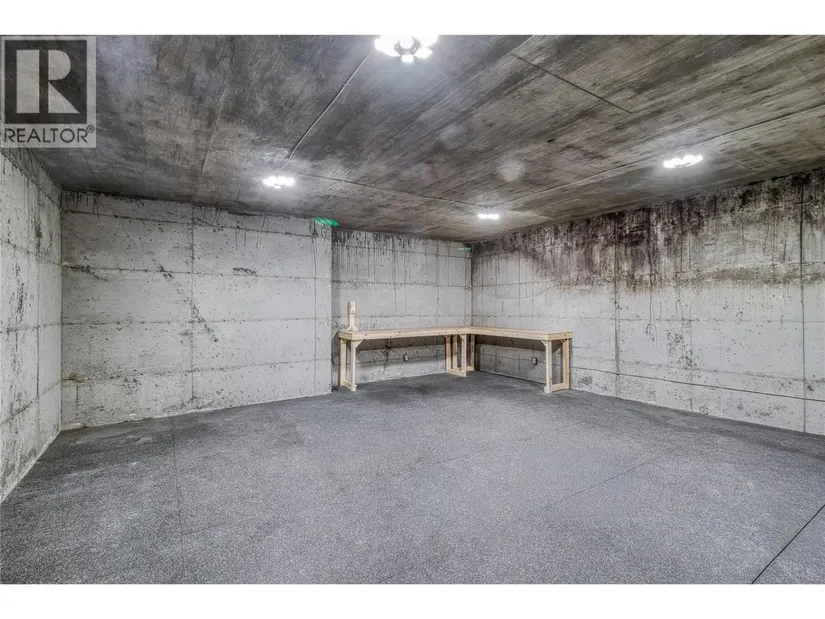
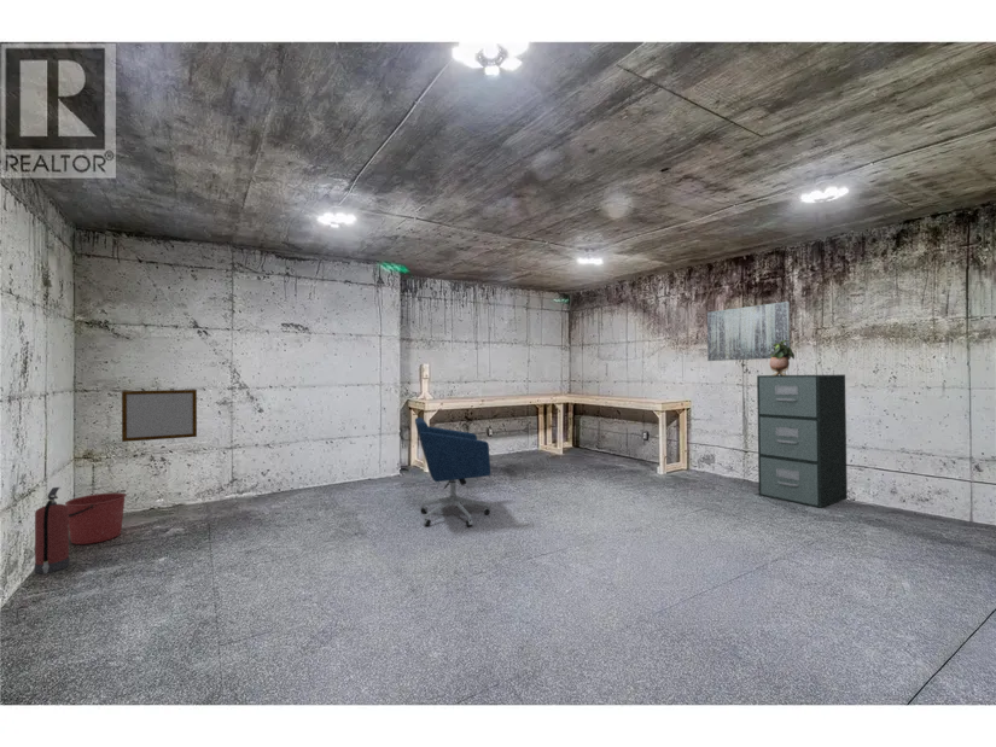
+ filing cabinet [756,374,849,509]
+ wall art [706,300,792,362]
+ office chair [414,416,491,527]
+ writing board [121,389,198,443]
+ bucket [64,491,127,545]
+ potted plant [769,340,796,375]
+ fire extinguisher [34,486,70,574]
